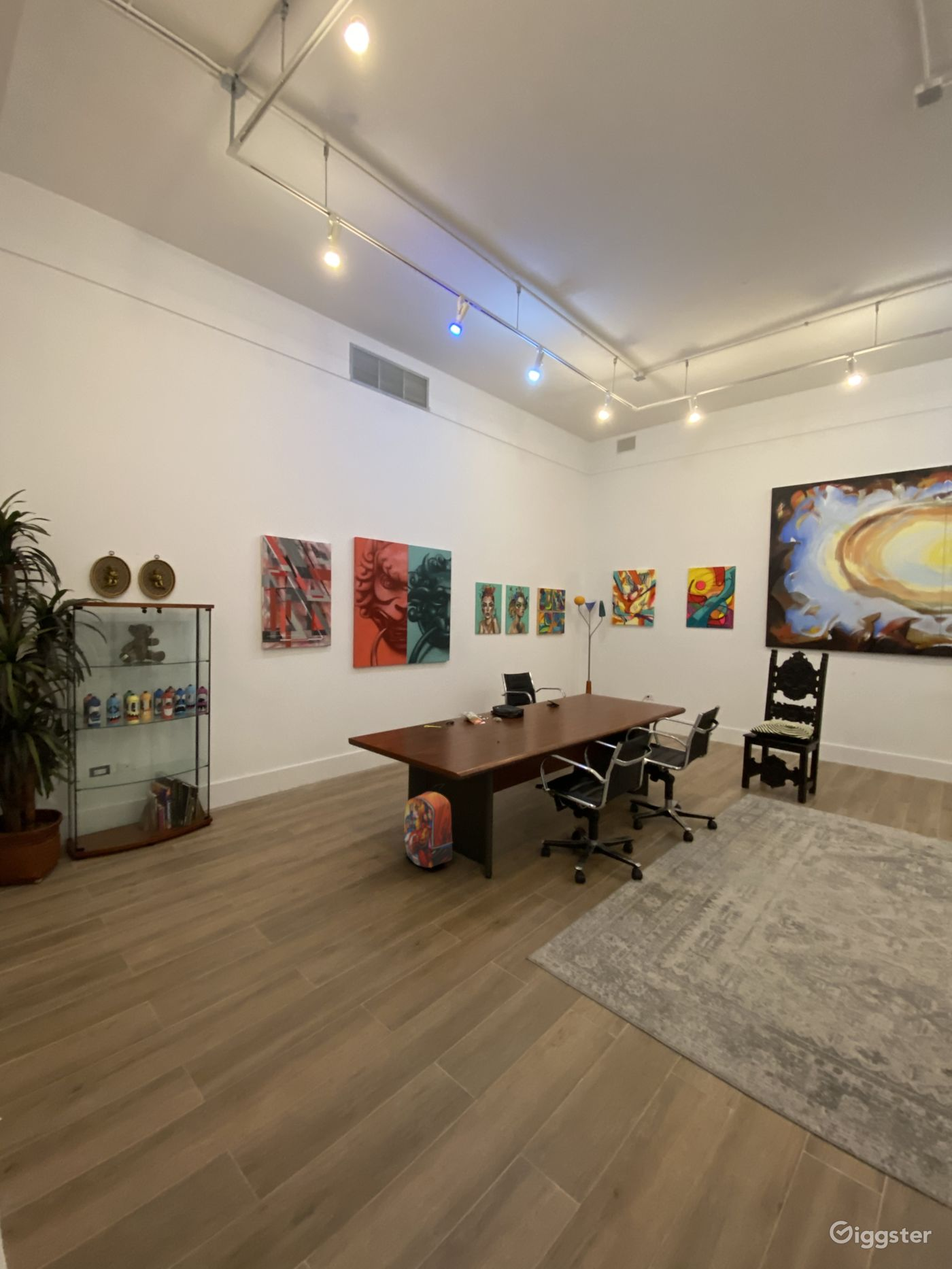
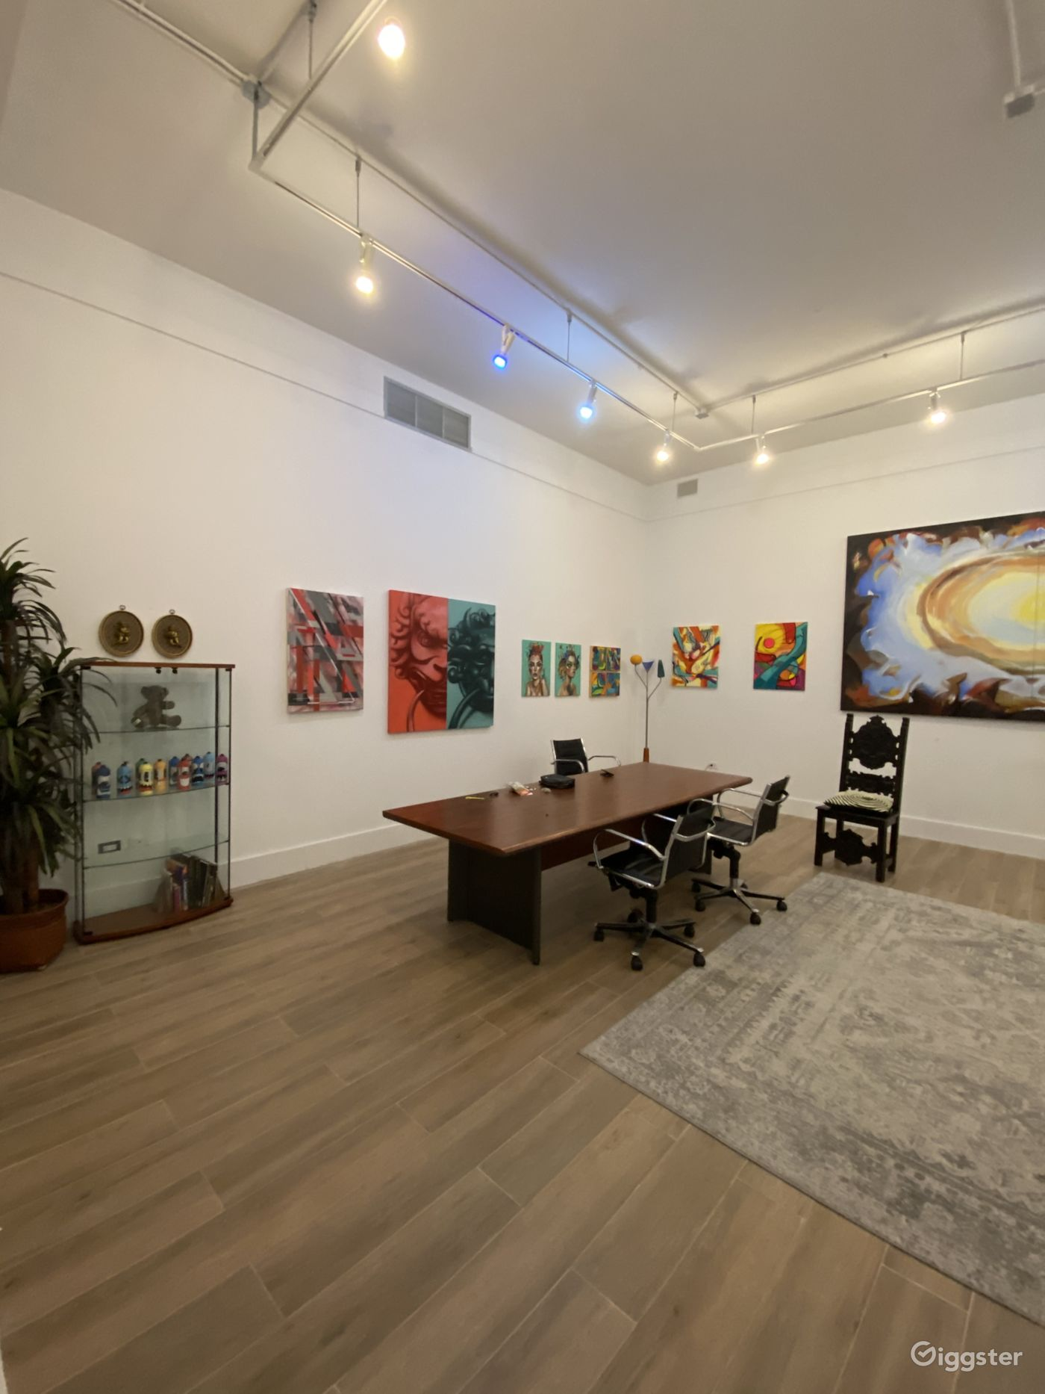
- backpack [403,783,454,868]
